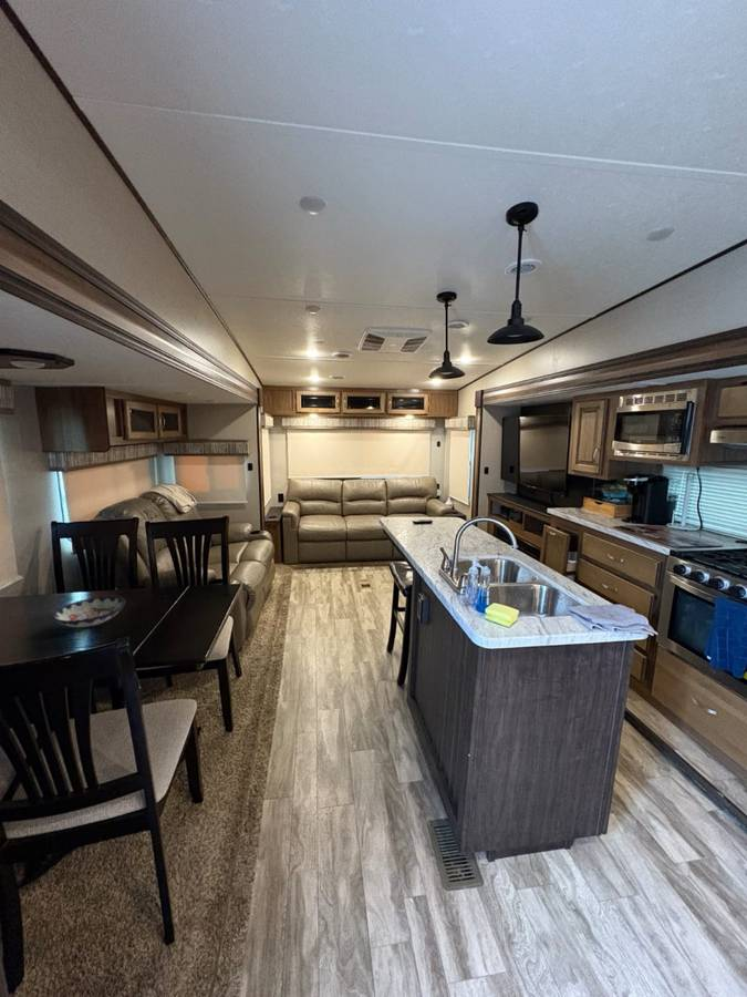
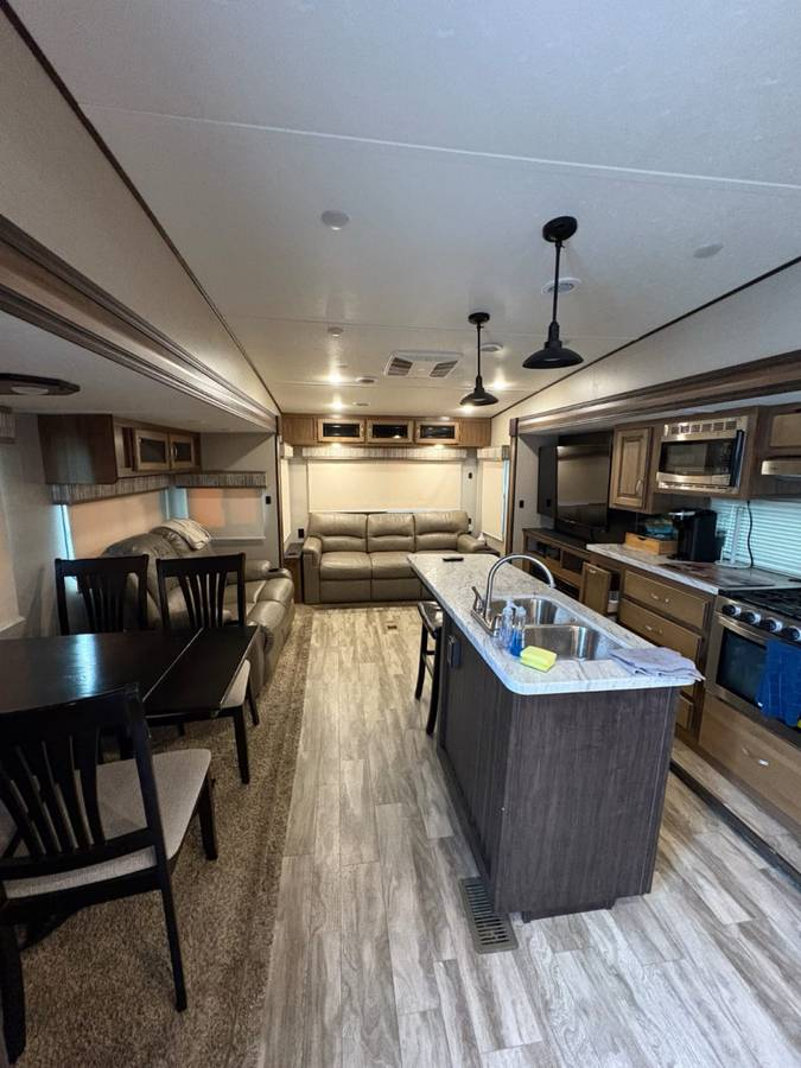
- bowl [52,595,126,629]
